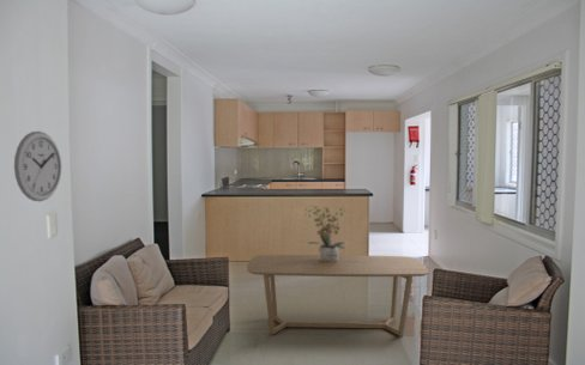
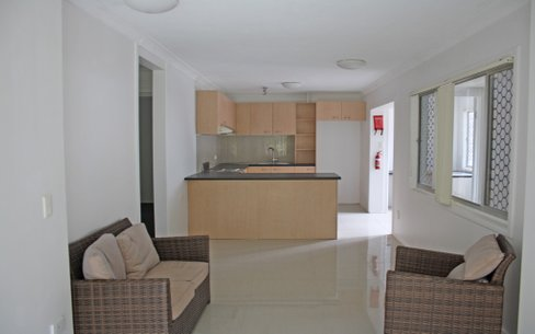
- coffee table [246,254,430,337]
- potted plant [303,205,348,262]
- wall clock [13,130,62,202]
